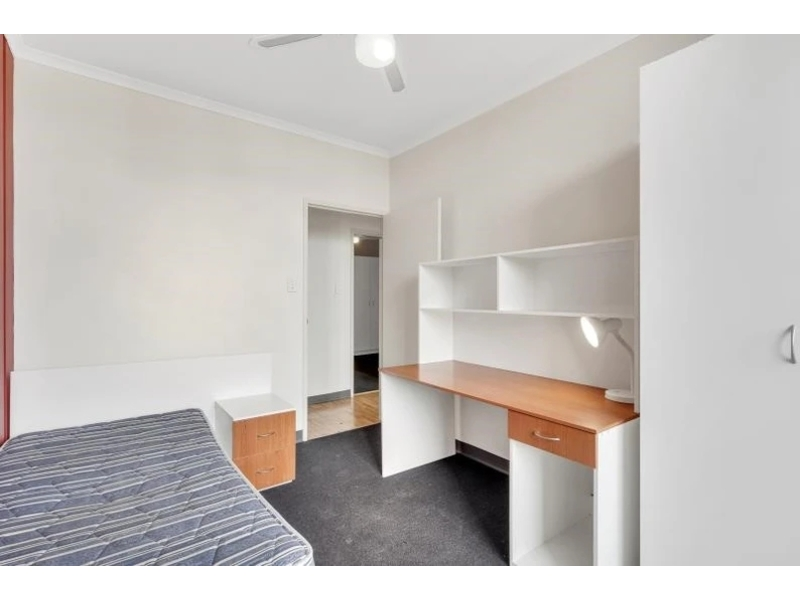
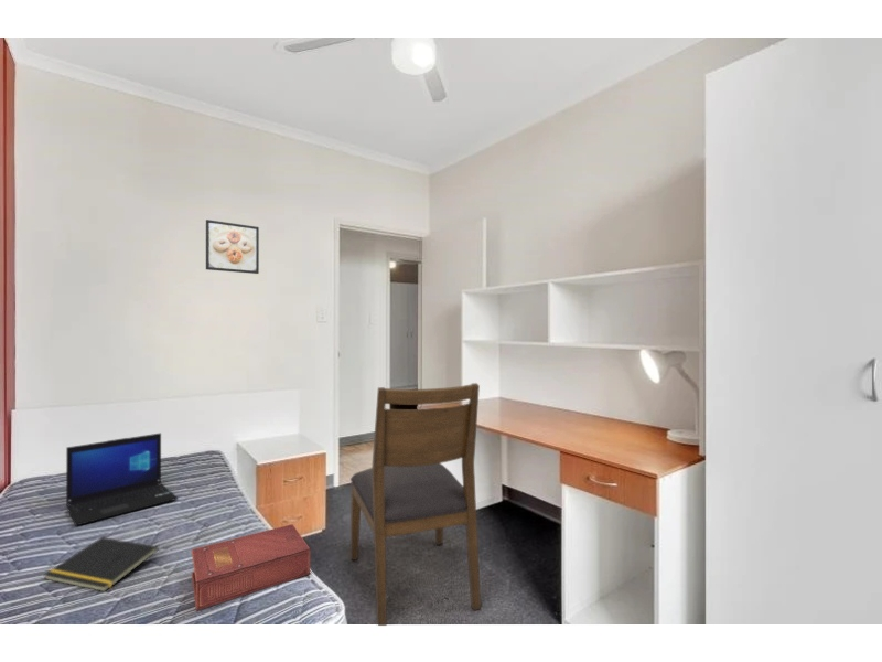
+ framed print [205,218,260,275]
+ book [191,523,311,611]
+ chair [349,382,482,627]
+ laptop [65,431,179,526]
+ notepad [43,536,159,592]
